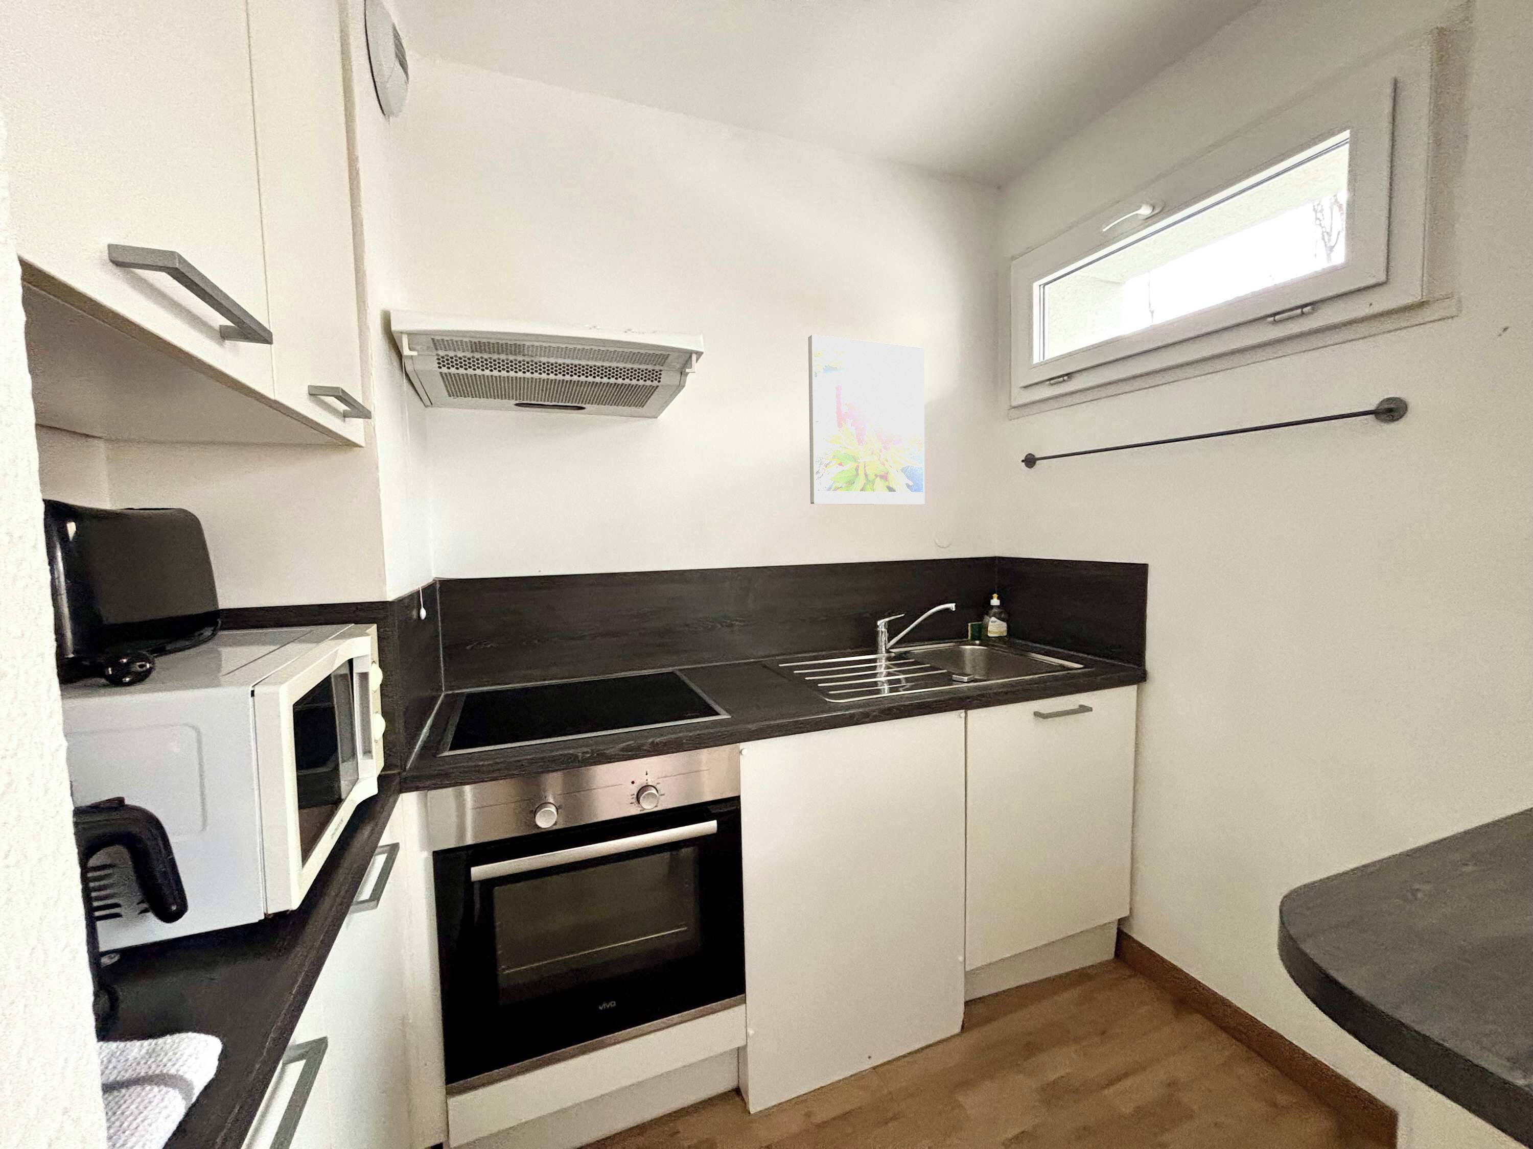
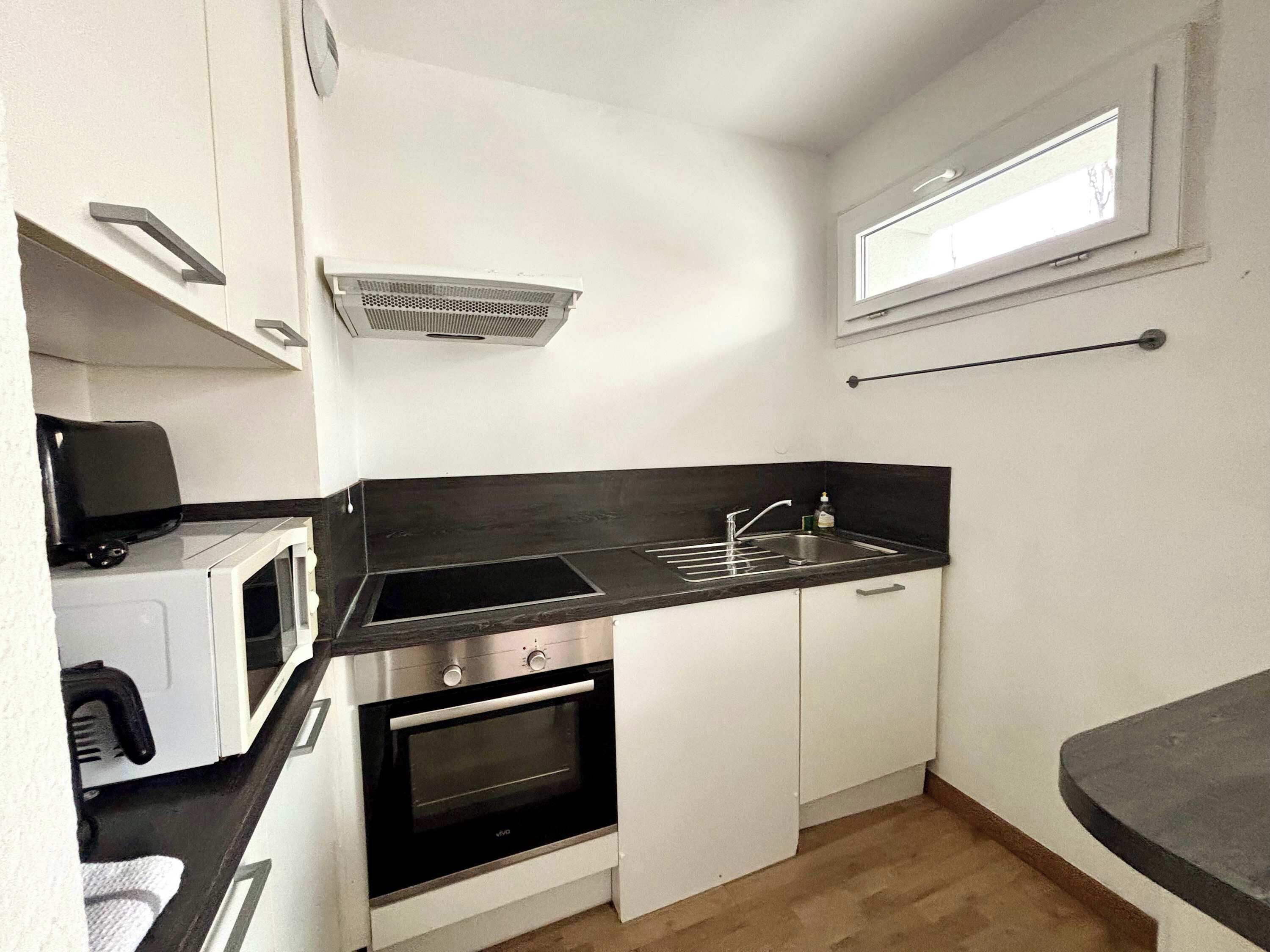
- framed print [808,334,925,504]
